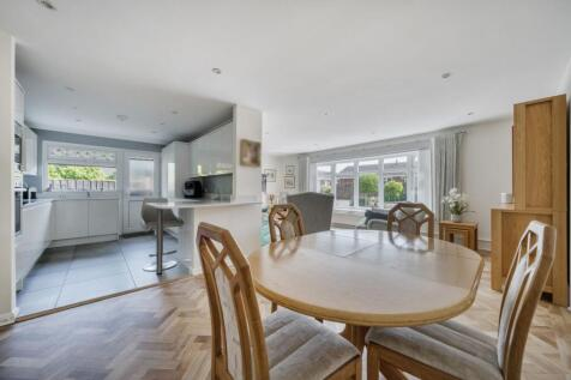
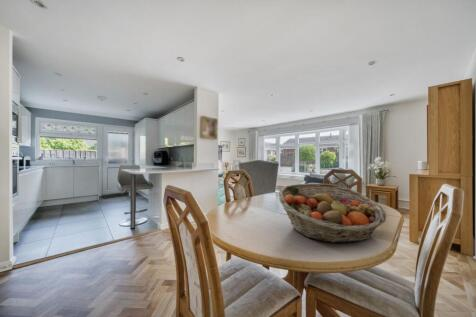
+ fruit basket [278,183,387,244]
